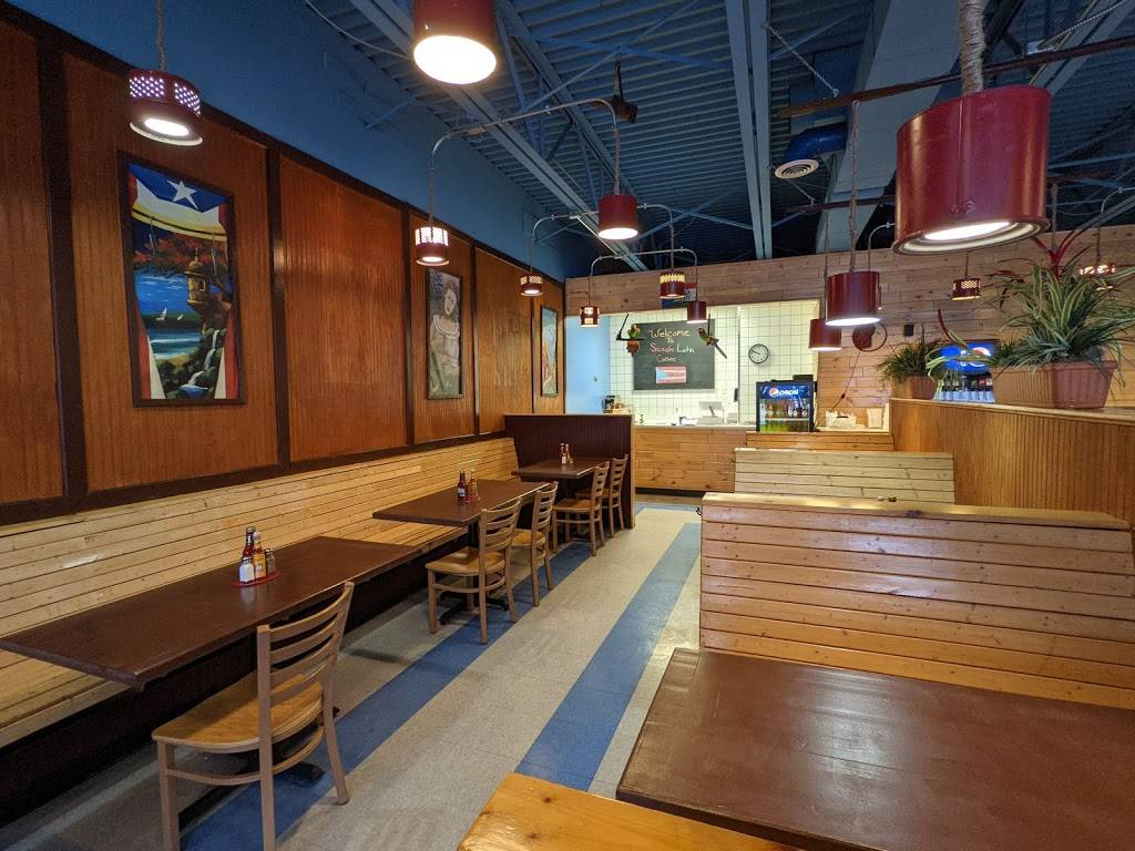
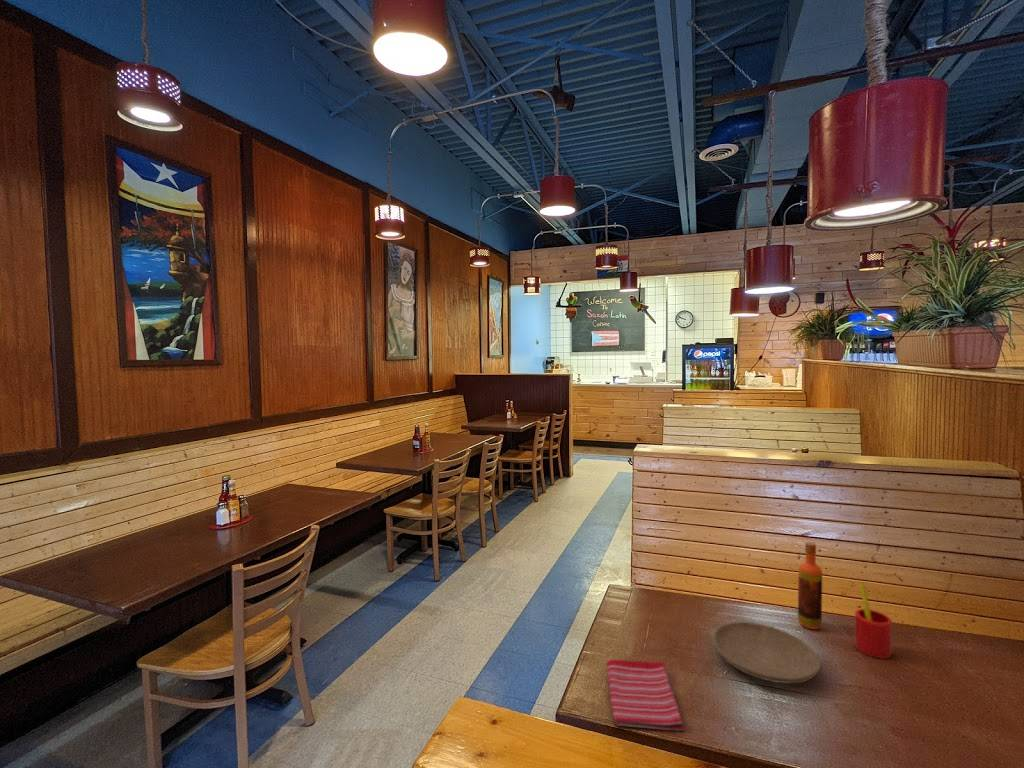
+ hot sauce [797,541,823,630]
+ plate [711,621,821,684]
+ dish towel [605,658,685,732]
+ straw [853,583,893,660]
